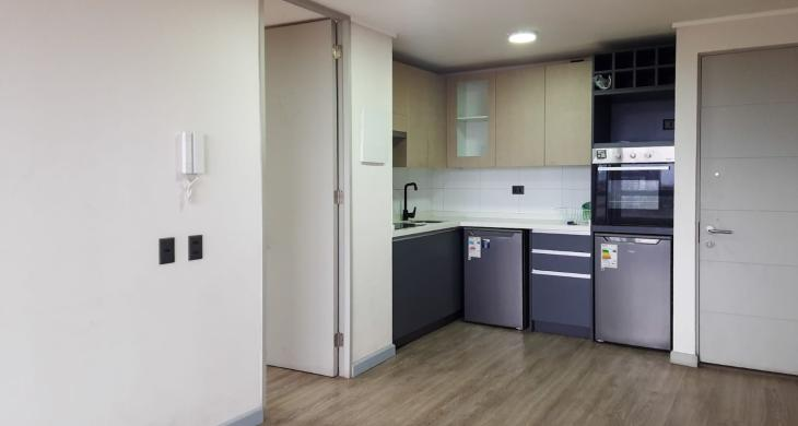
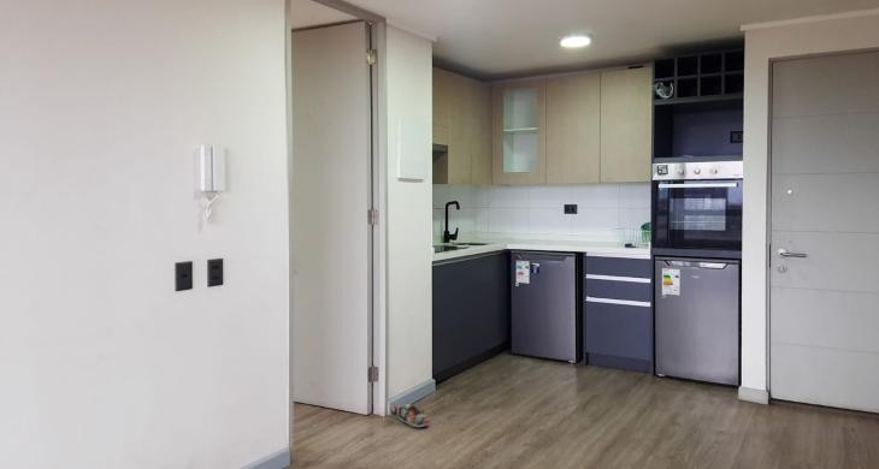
+ shoe [390,403,431,428]
